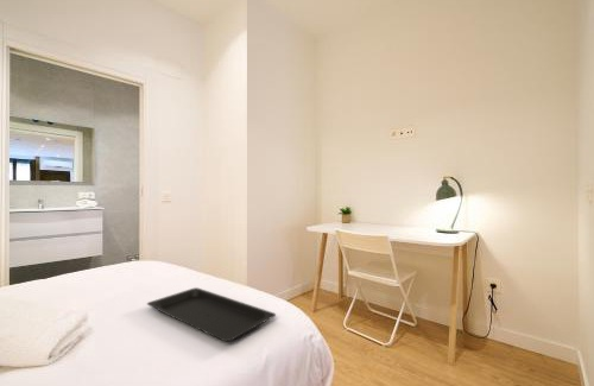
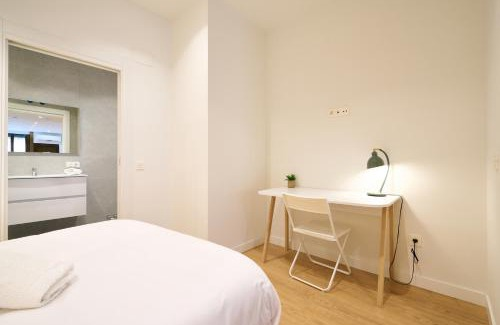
- serving tray [146,286,277,342]
